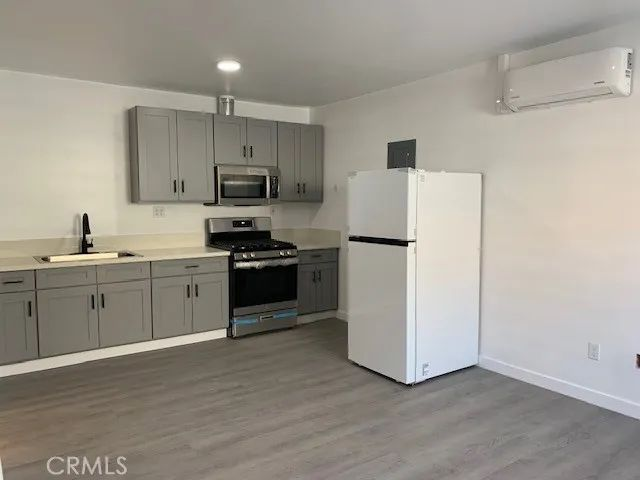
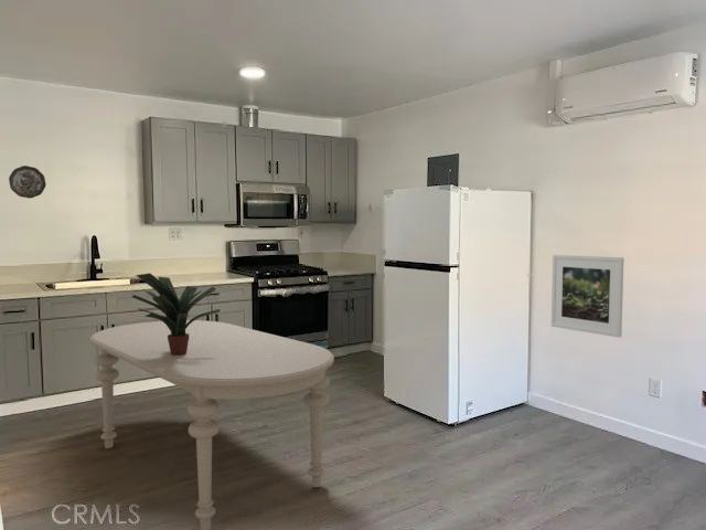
+ decorative plate [8,165,47,200]
+ dining table [88,319,335,530]
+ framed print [550,254,625,339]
+ potted plant [131,272,221,356]
